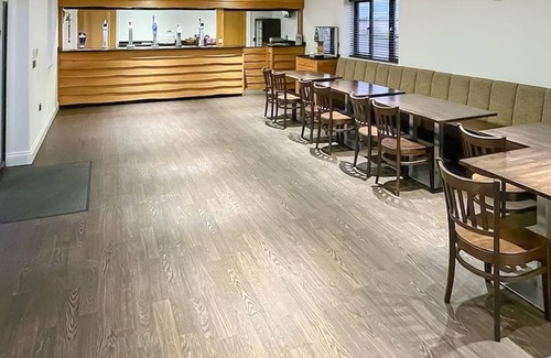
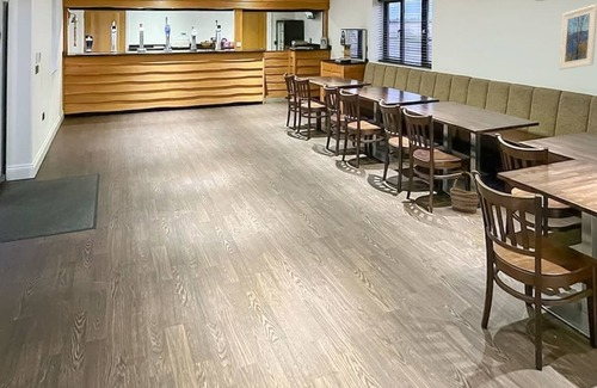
+ basket [449,171,480,214]
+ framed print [558,2,597,70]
